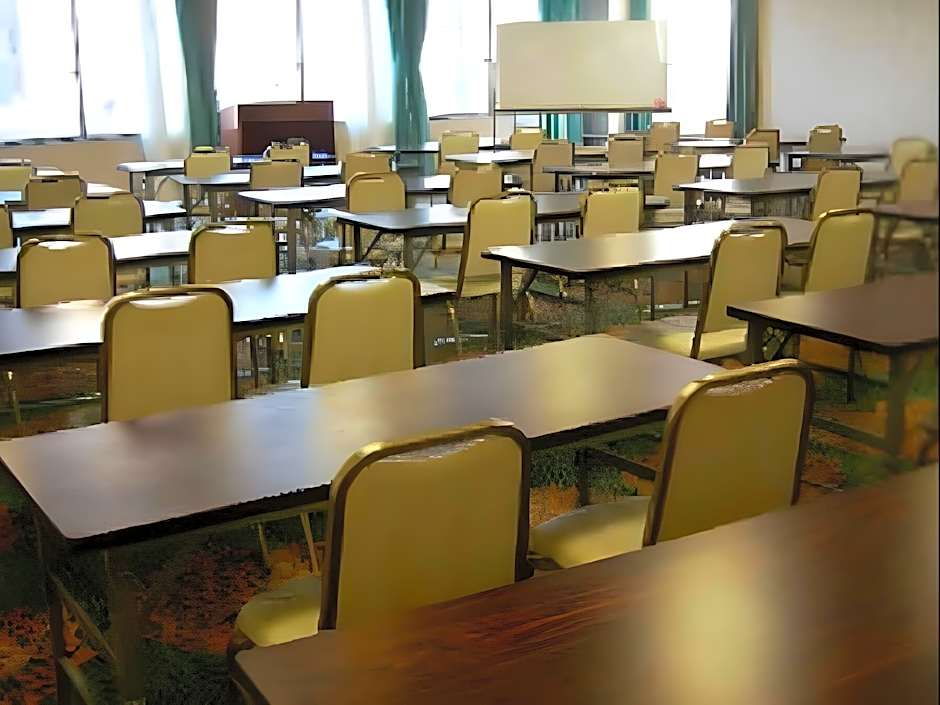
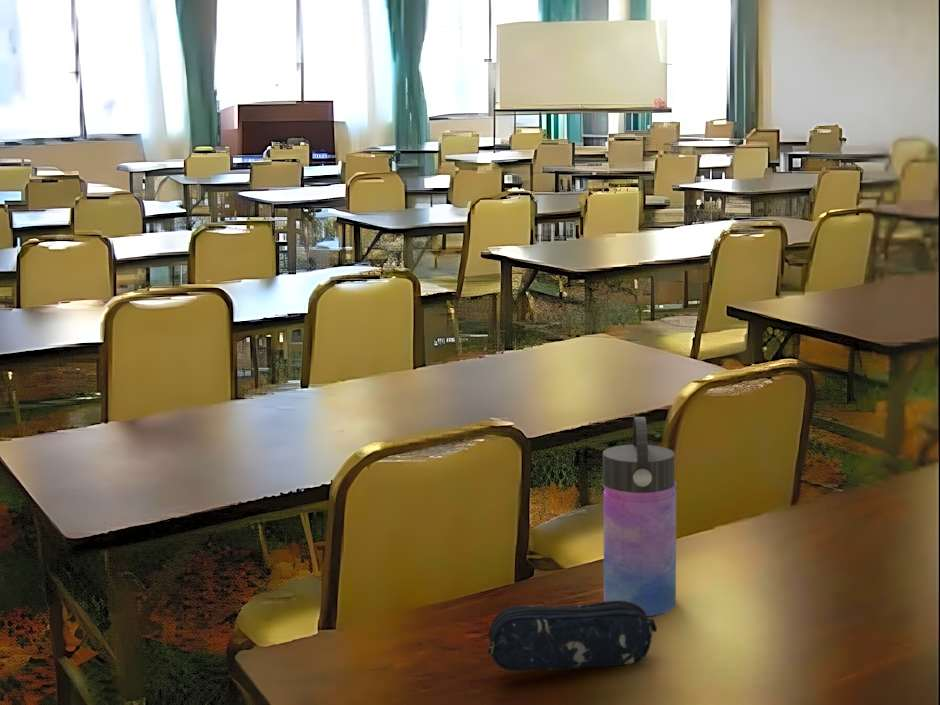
+ pencil case [486,600,658,672]
+ water bottle [602,416,677,617]
